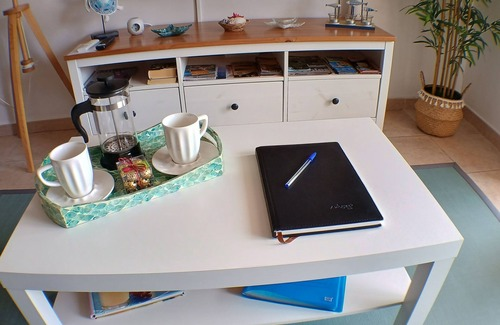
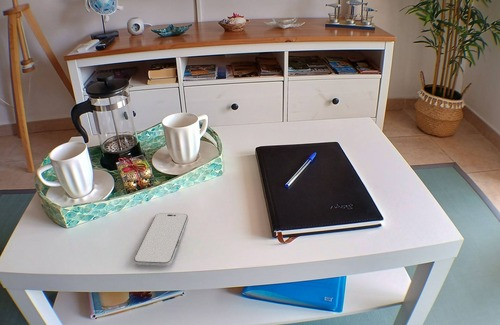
+ smartphone [133,212,189,267]
